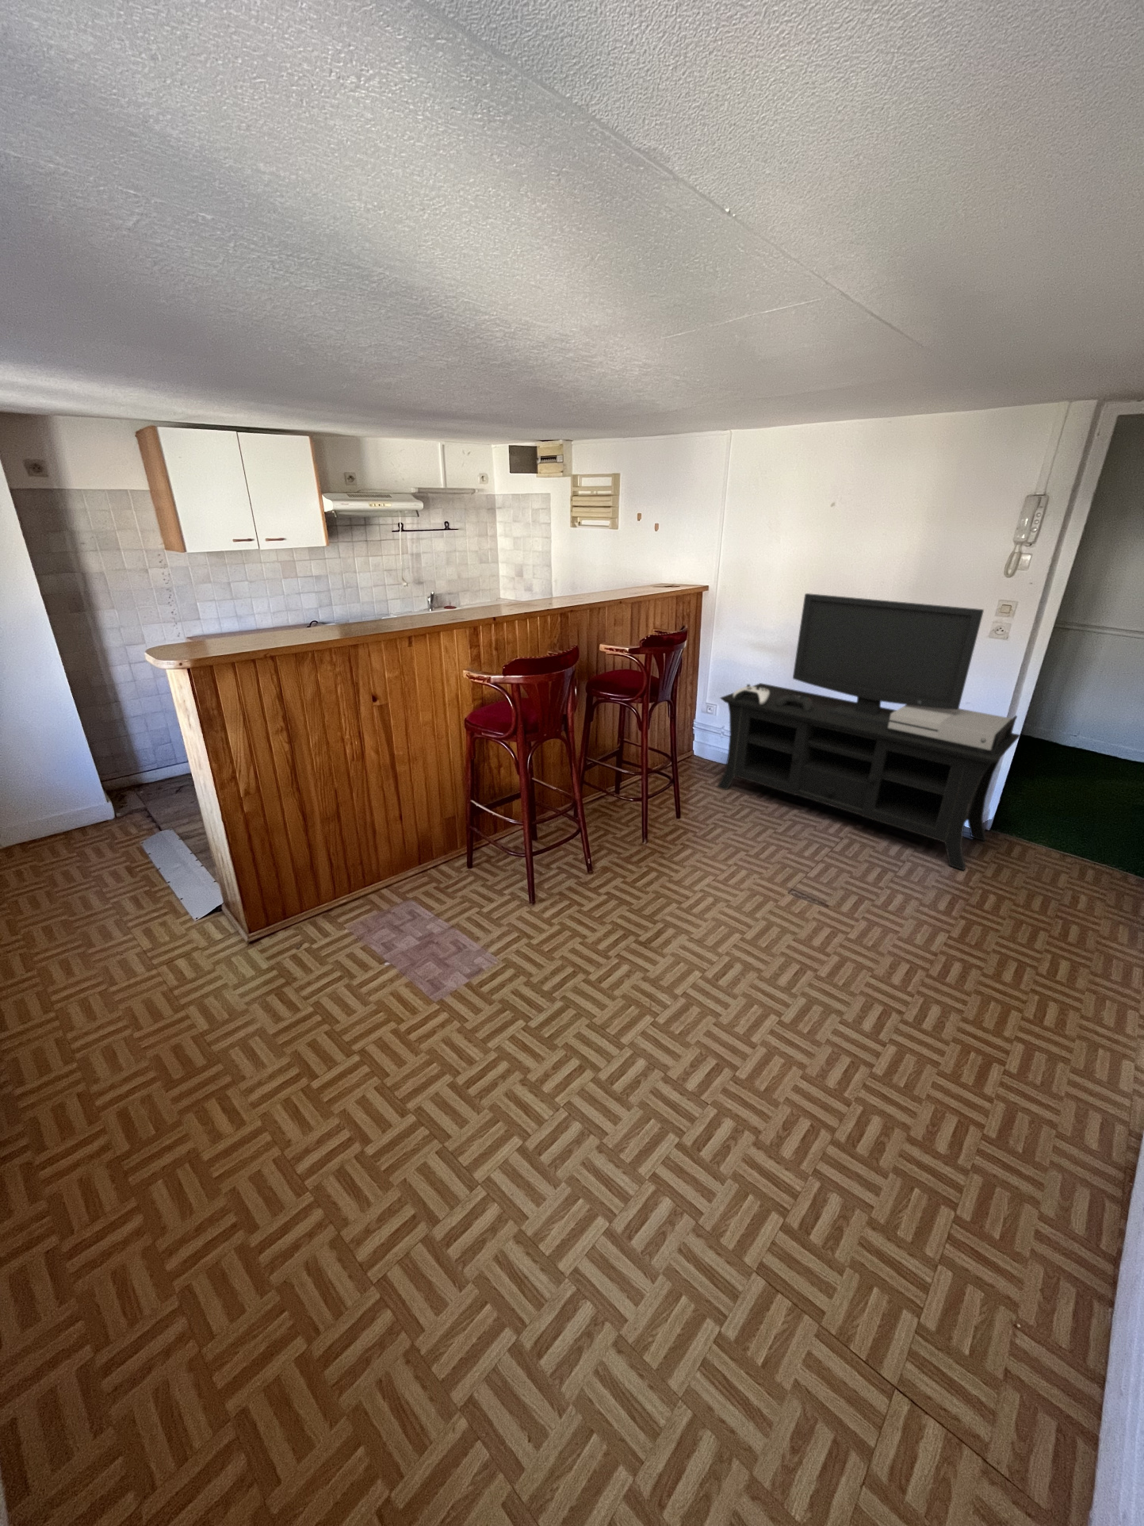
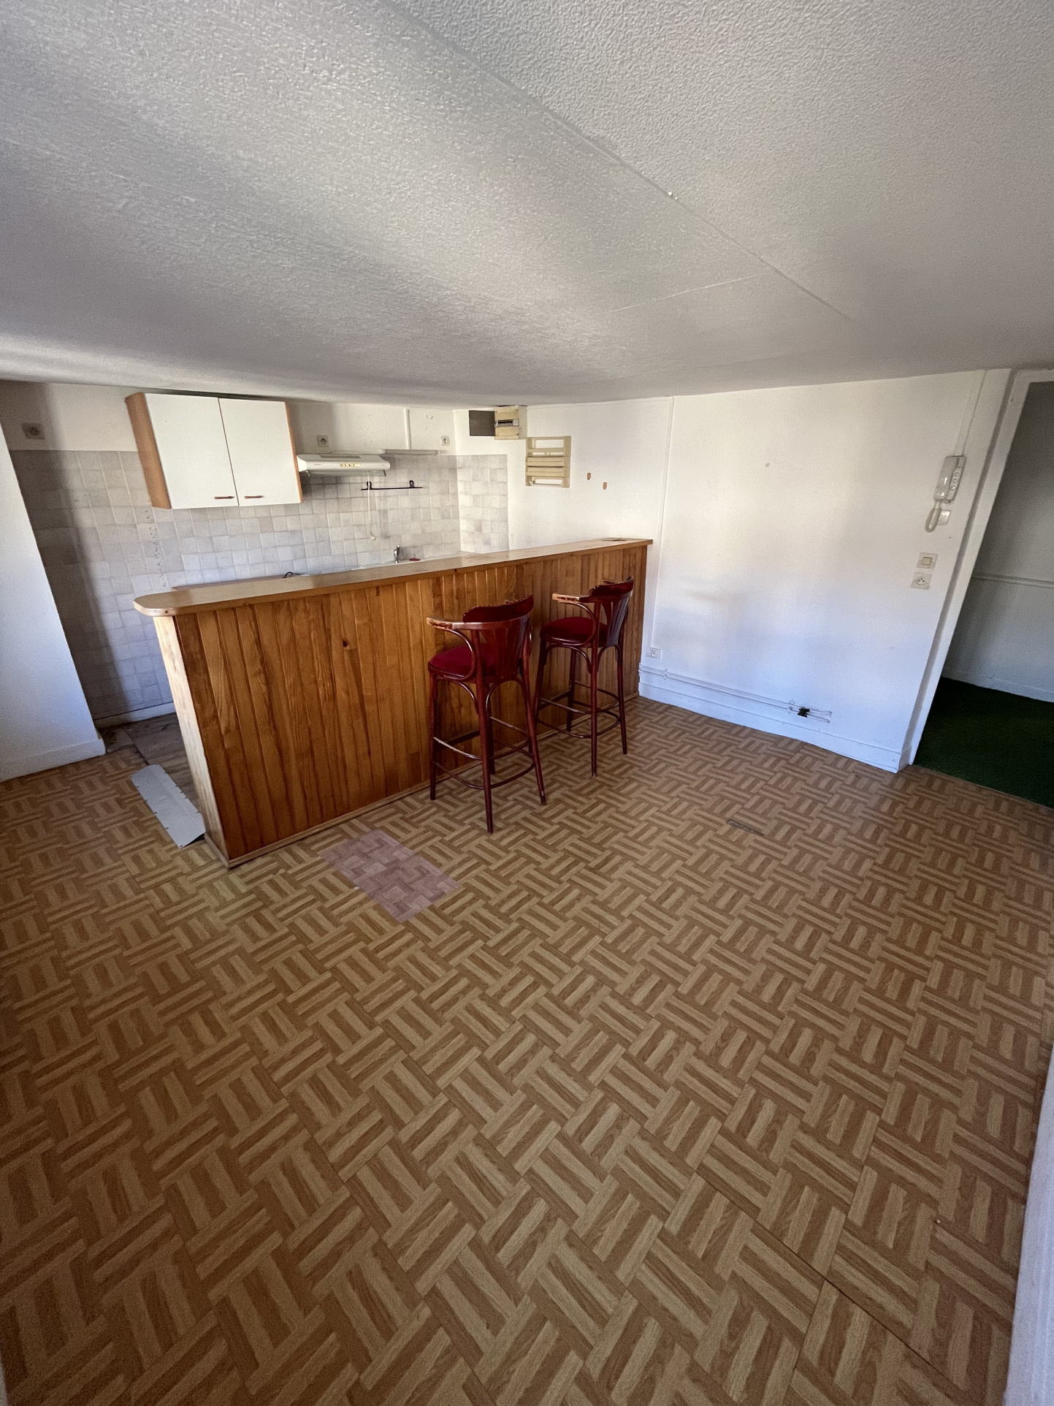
- media console [716,592,1021,871]
